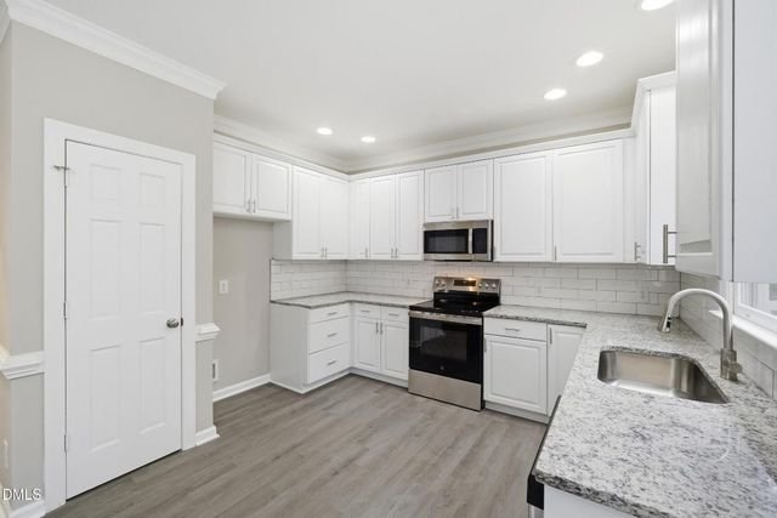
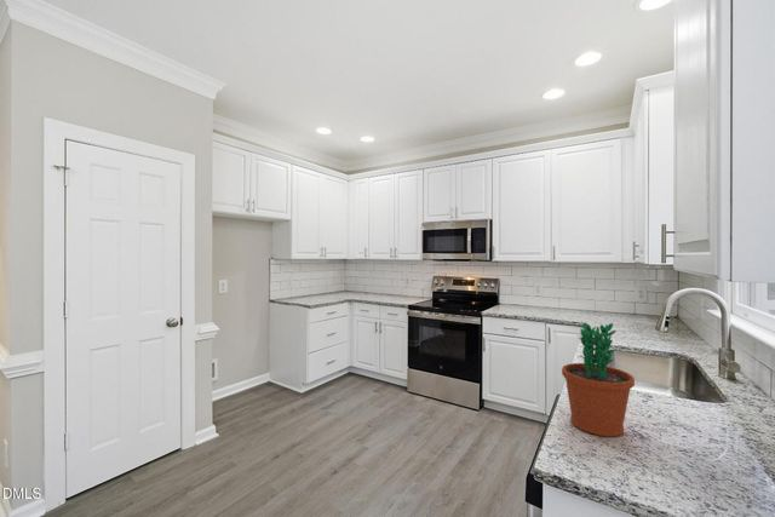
+ flower pot [561,322,636,438]
